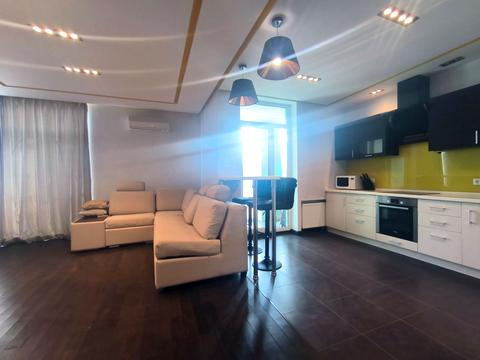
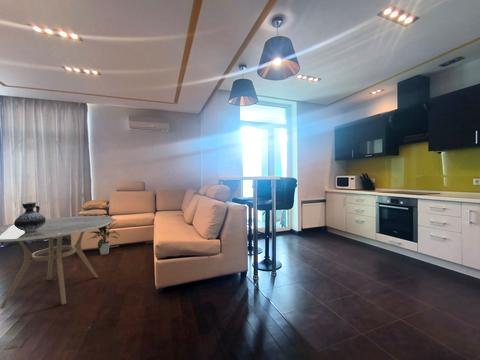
+ indoor plant [87,212,120,256]
+ ceramic jug [13,201,46,232]
+ dining table [0,215,114,309]
